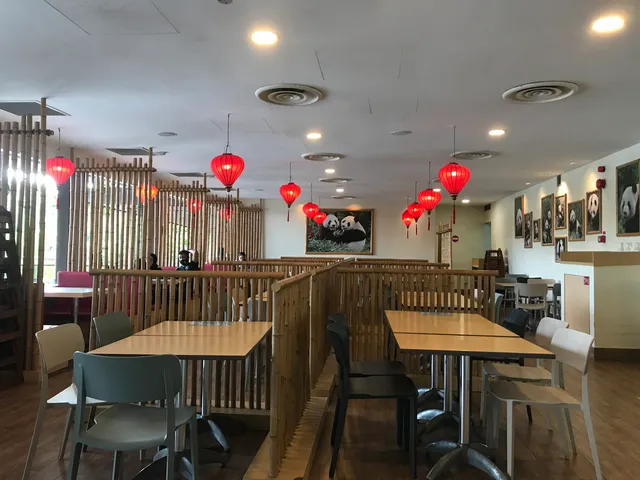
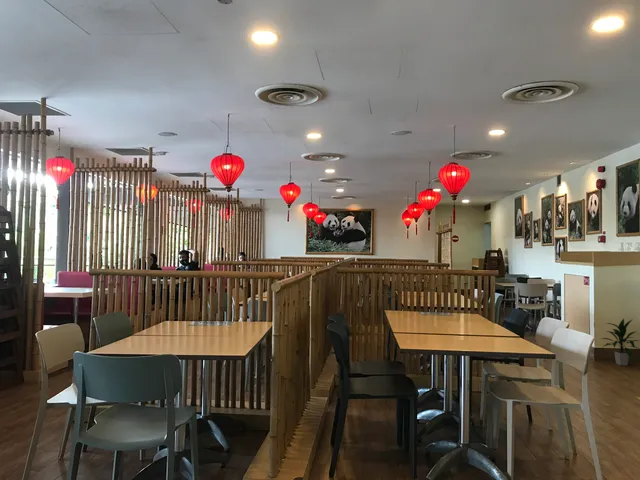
+ indoor plant [600,318,640,366]
